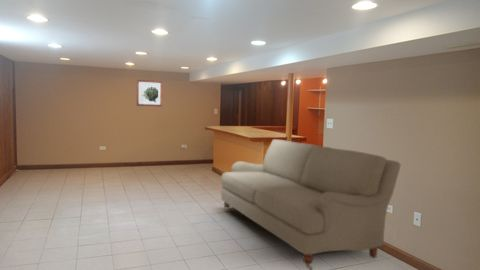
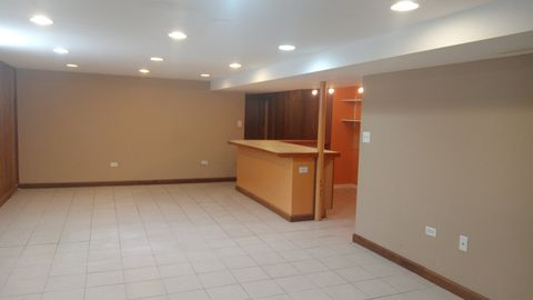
- sofa [220,138,401,270]
- wall art [136,79,163,107]
